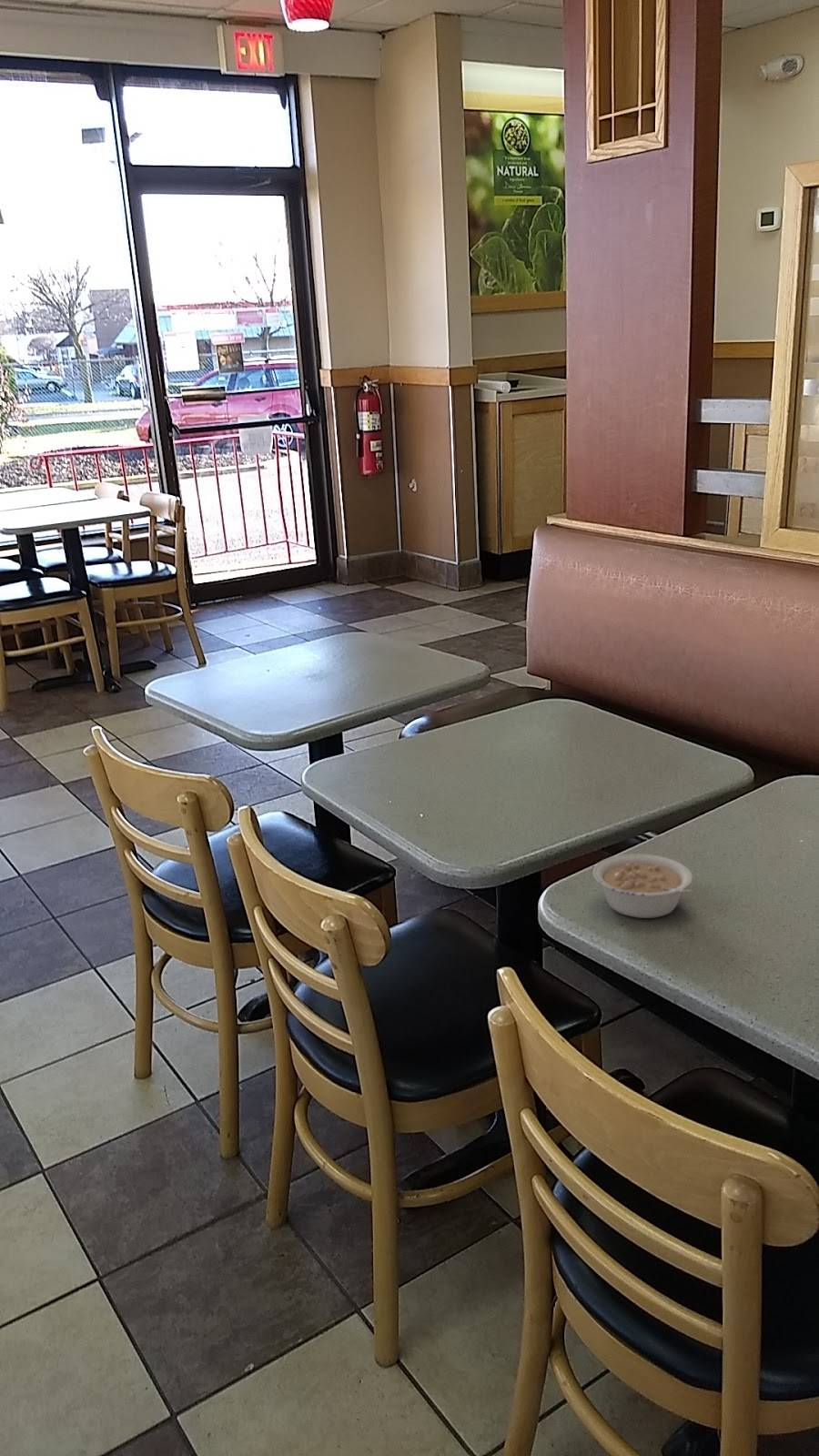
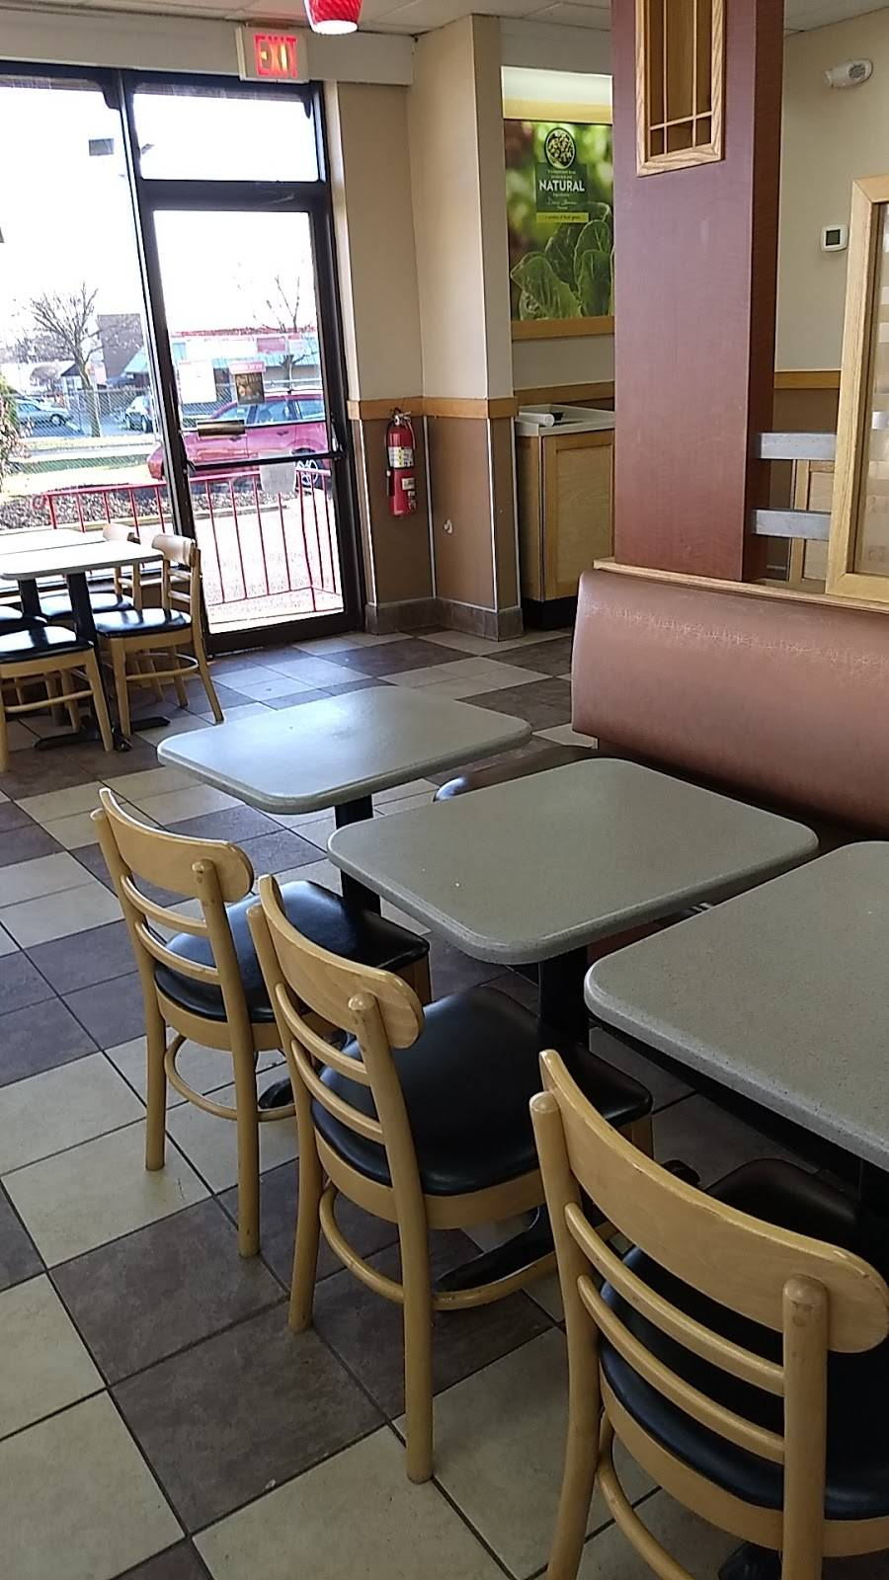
- legume [591,853,697,919]
